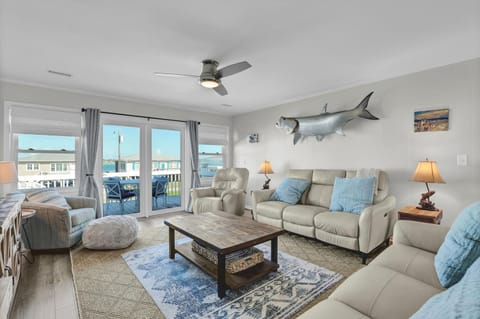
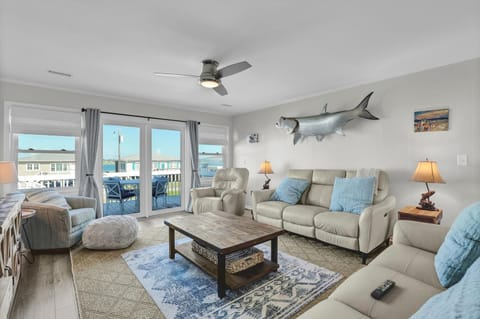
+ remote control [370,279,396,301]
